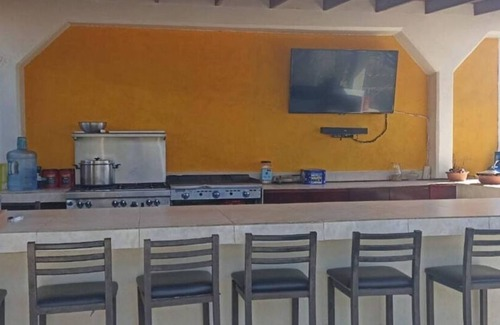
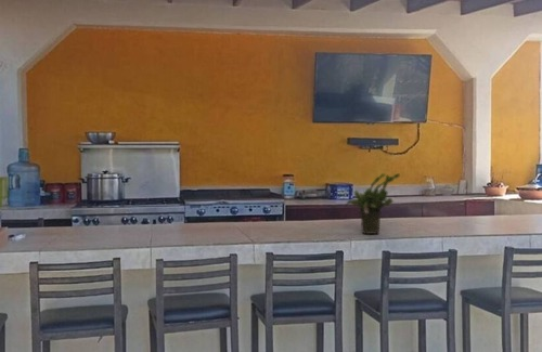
+ potted plant [344,172,401,235]
